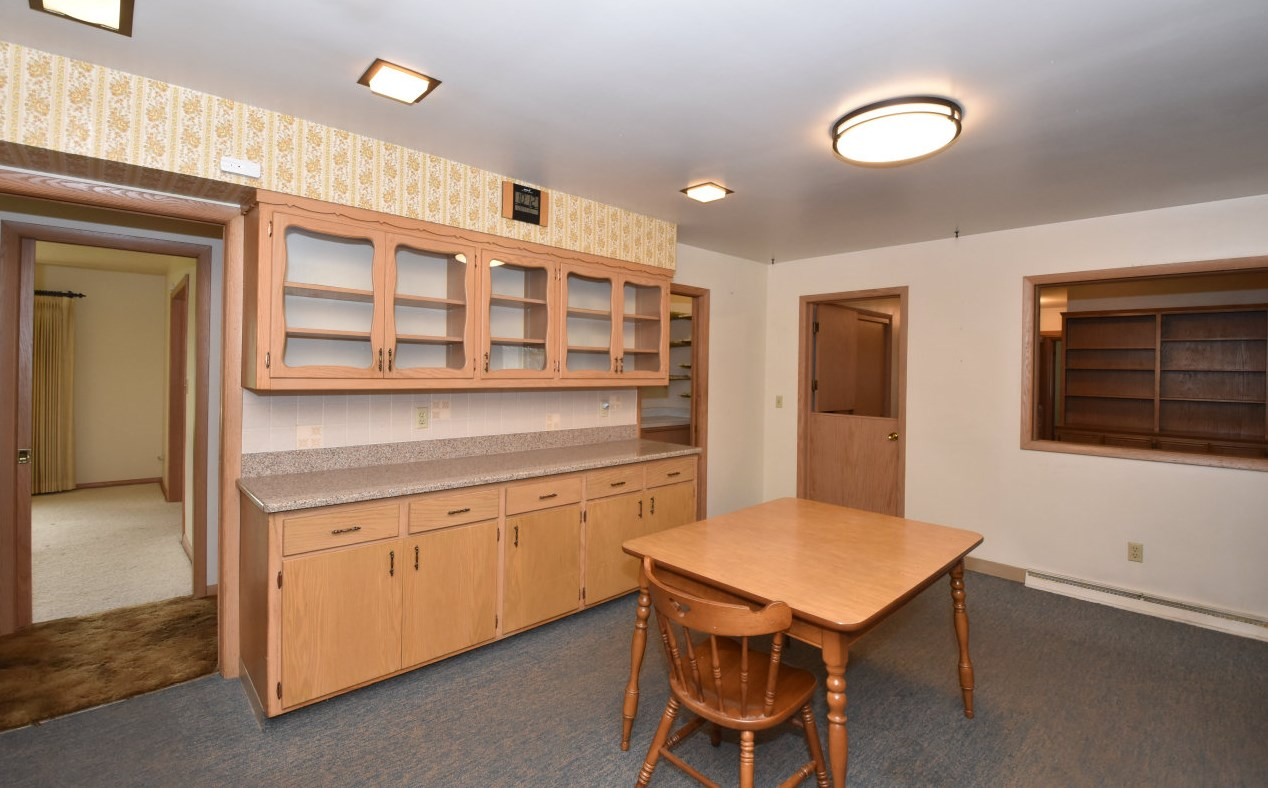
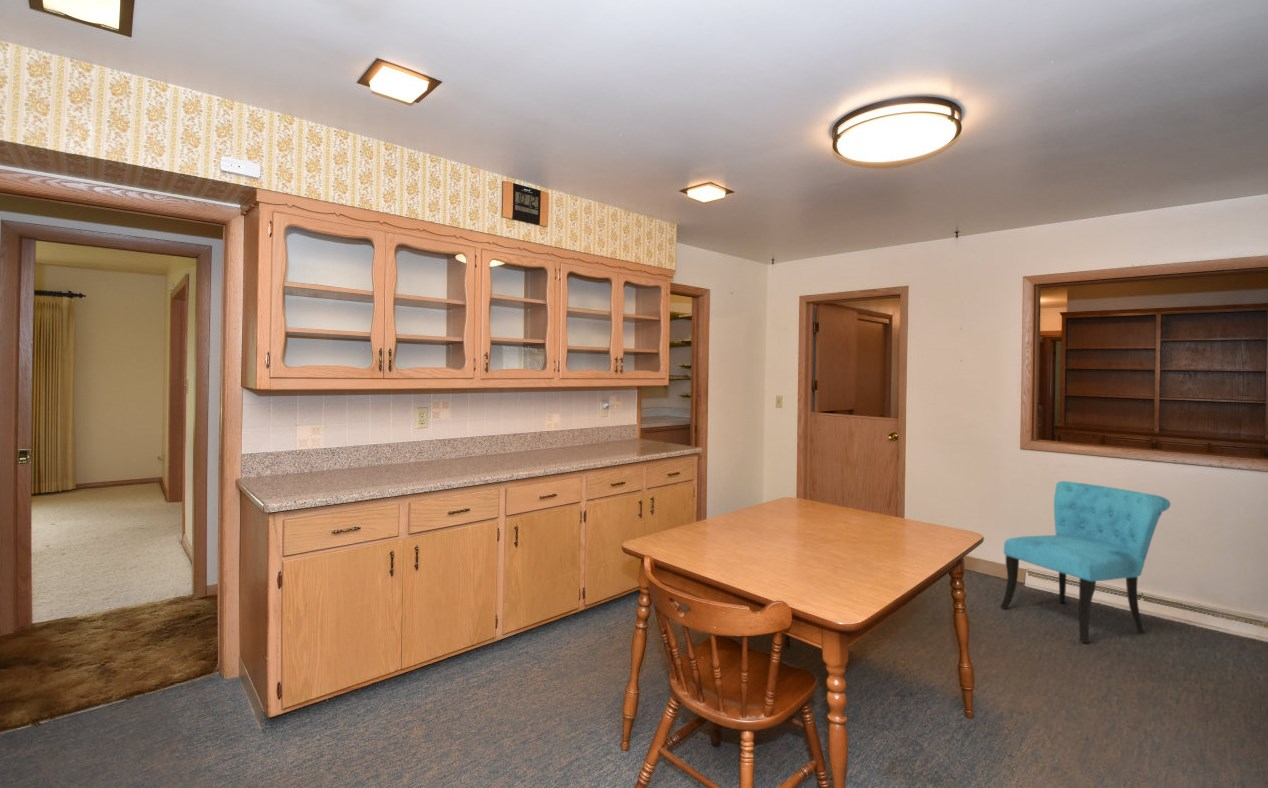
+ chair [999,480,1171,644]
